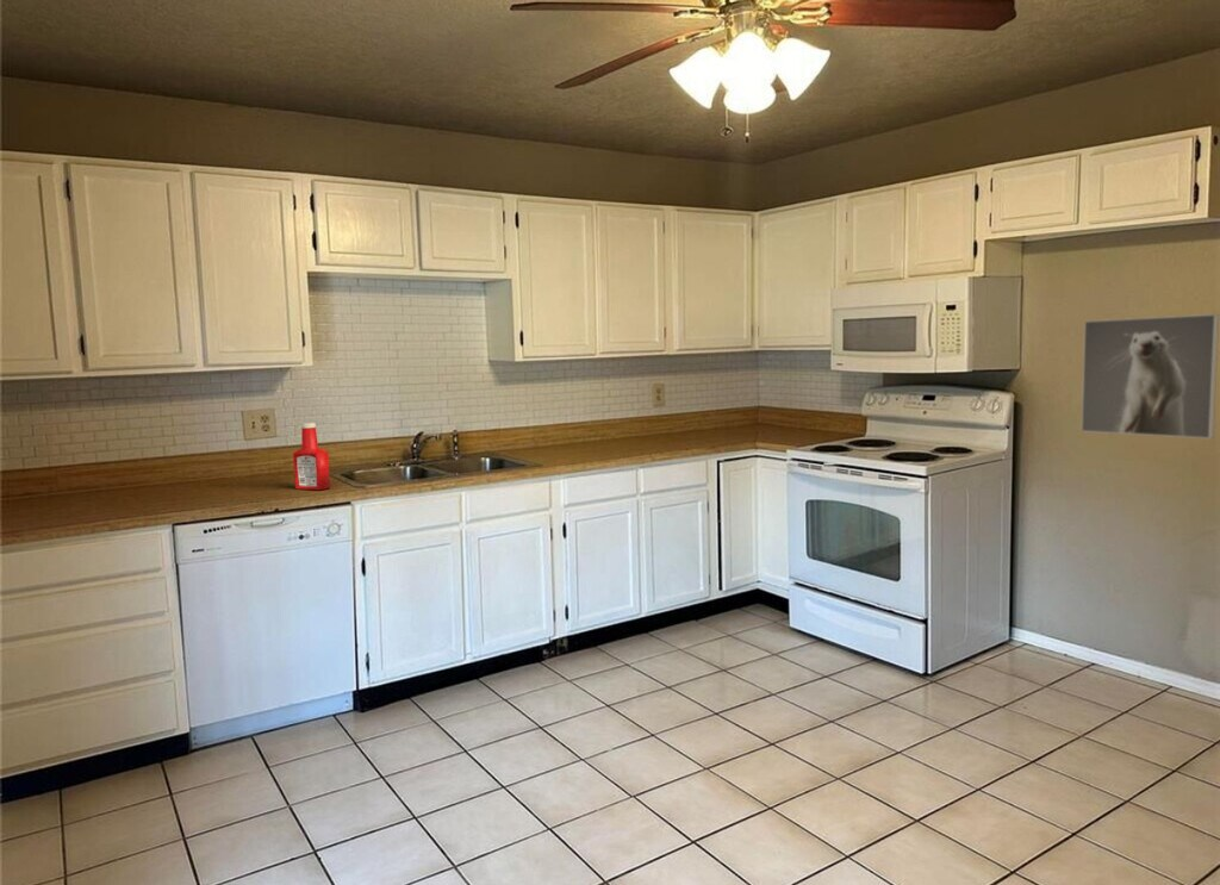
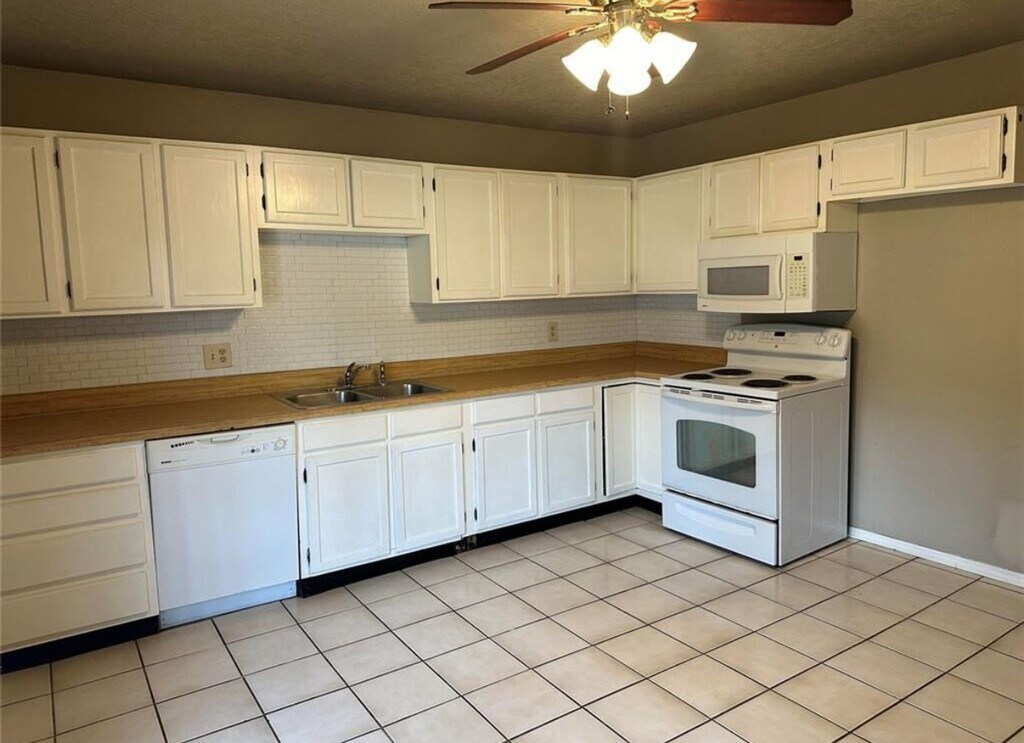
- soap bottle [292,422,331,491]
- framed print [1081,313,1220,440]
